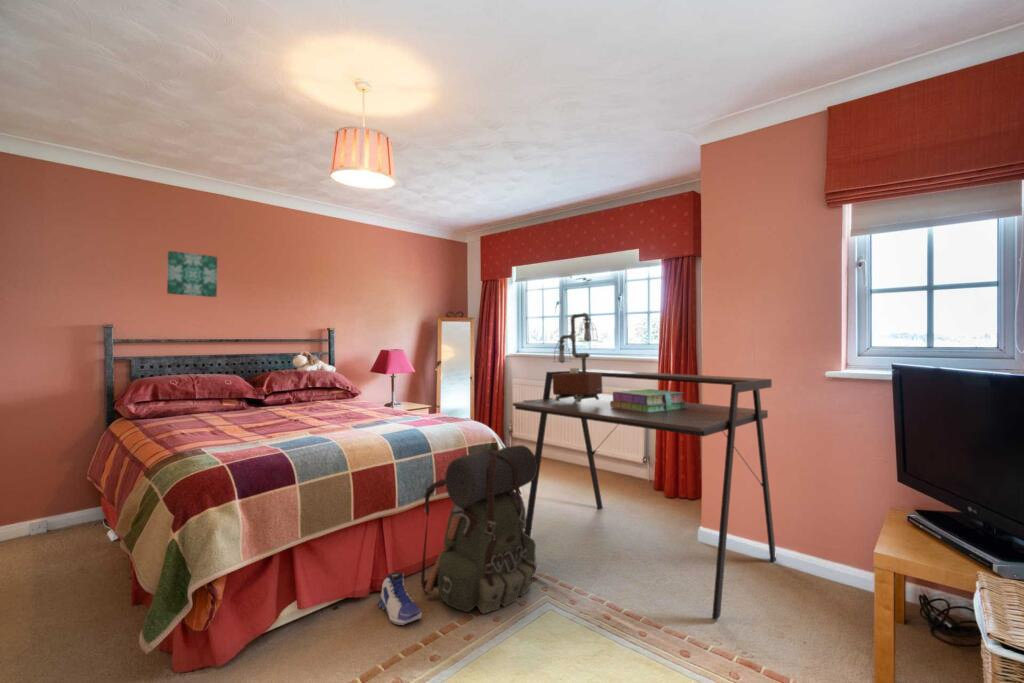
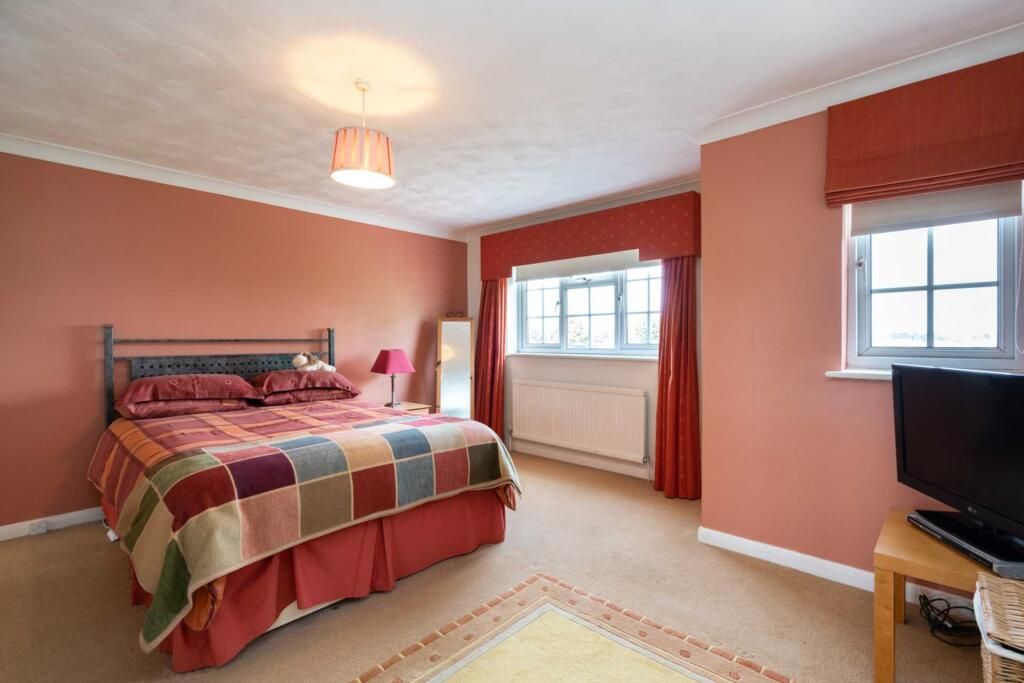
- table lamp [522,312,604,403]
- backpack [420,444,538,615]
- wall art [166,250,218,298]
- desk [512,369,777,621]
- sneaker [377,571,423,626]
- stack of books [610,388,687,413]
